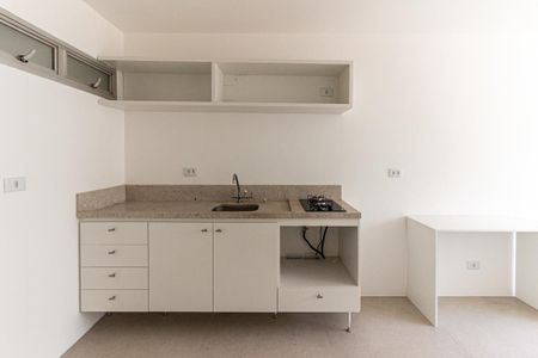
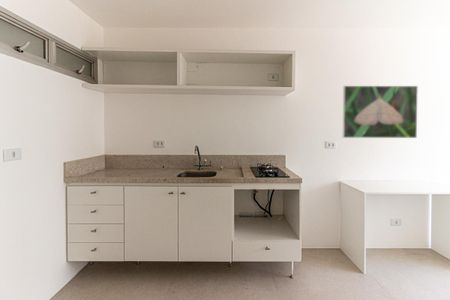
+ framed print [341,85,419,139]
